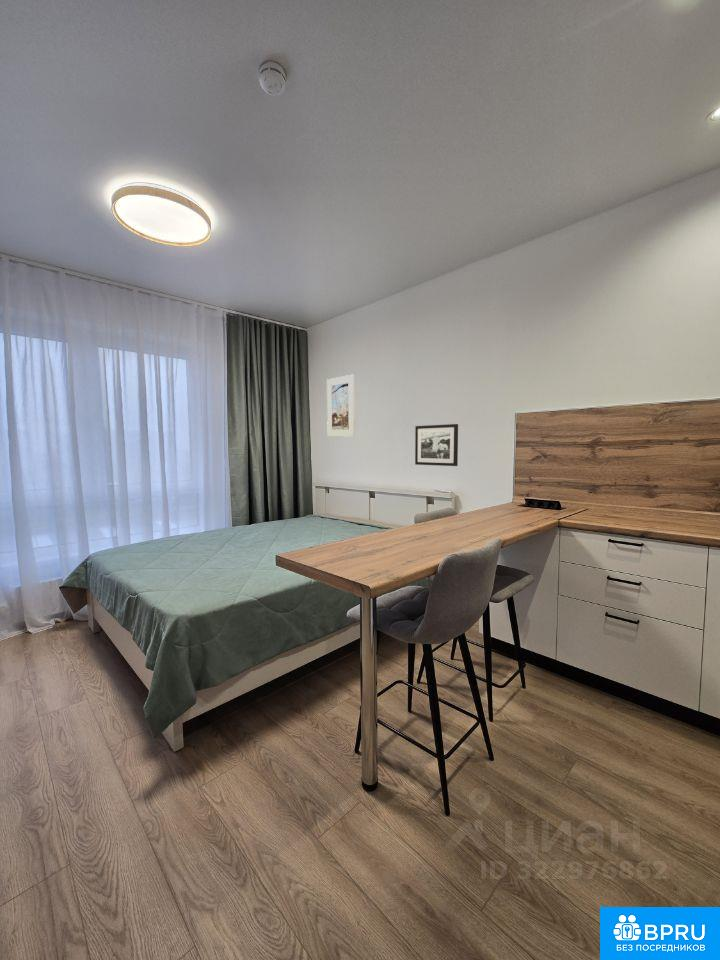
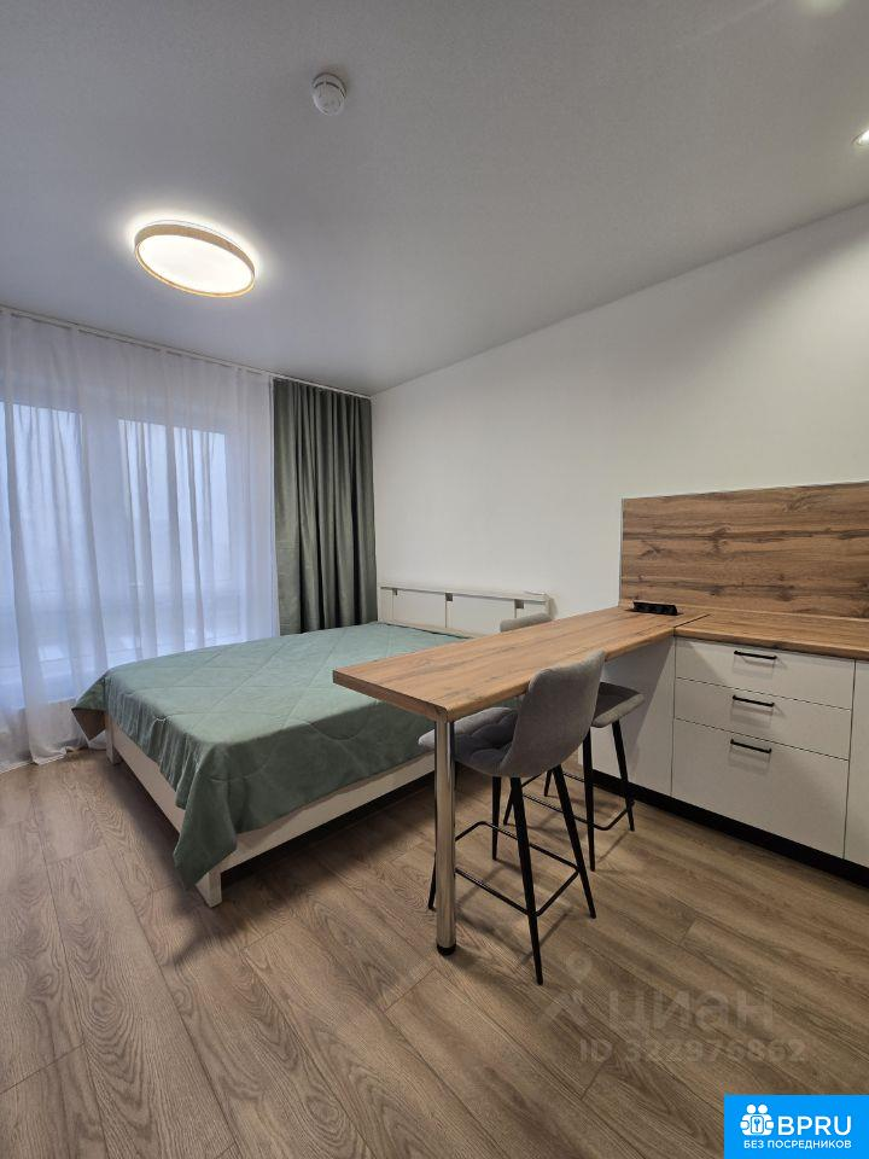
- picture frame [414,423,459,467]
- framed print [326,374,356,438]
